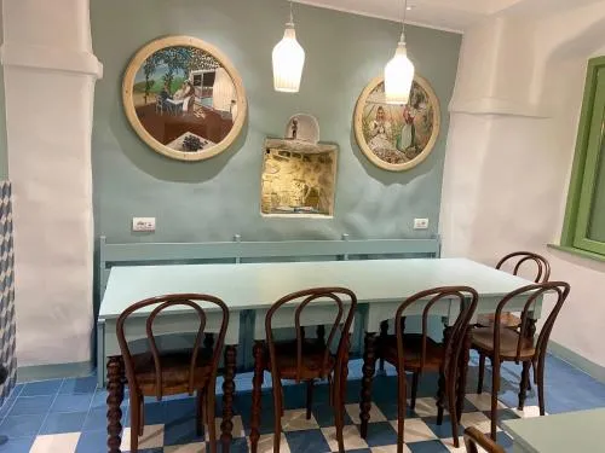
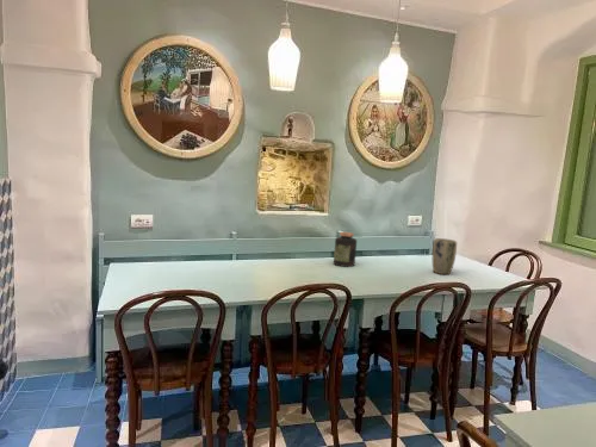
+ jar [333,231,358,268]
+ plant pot [432,237,458,275]
